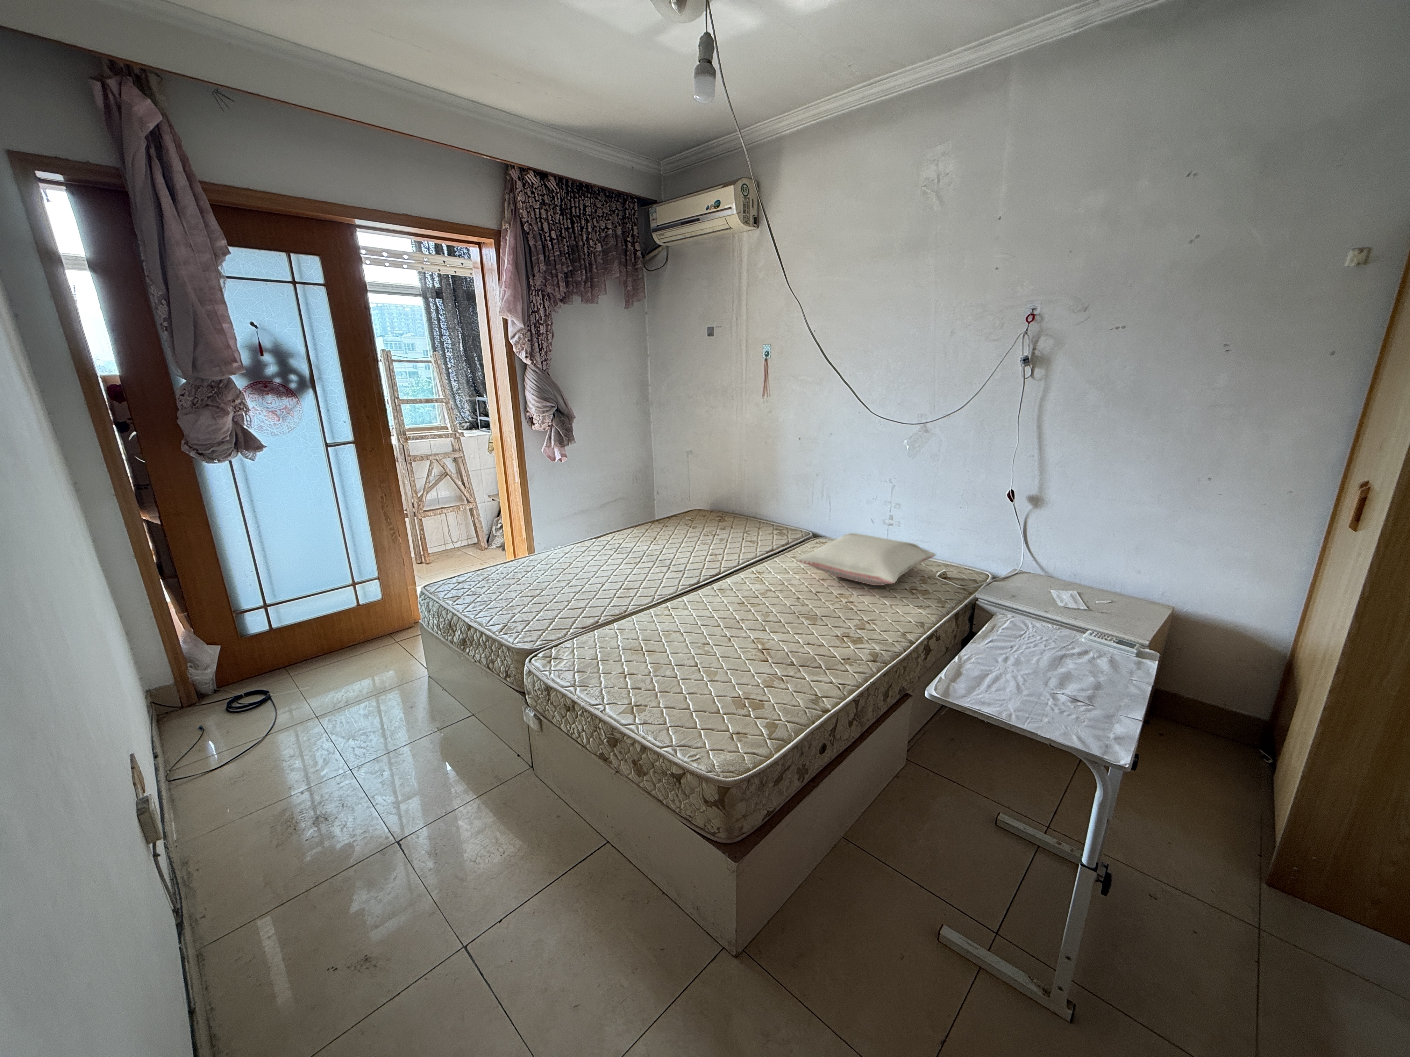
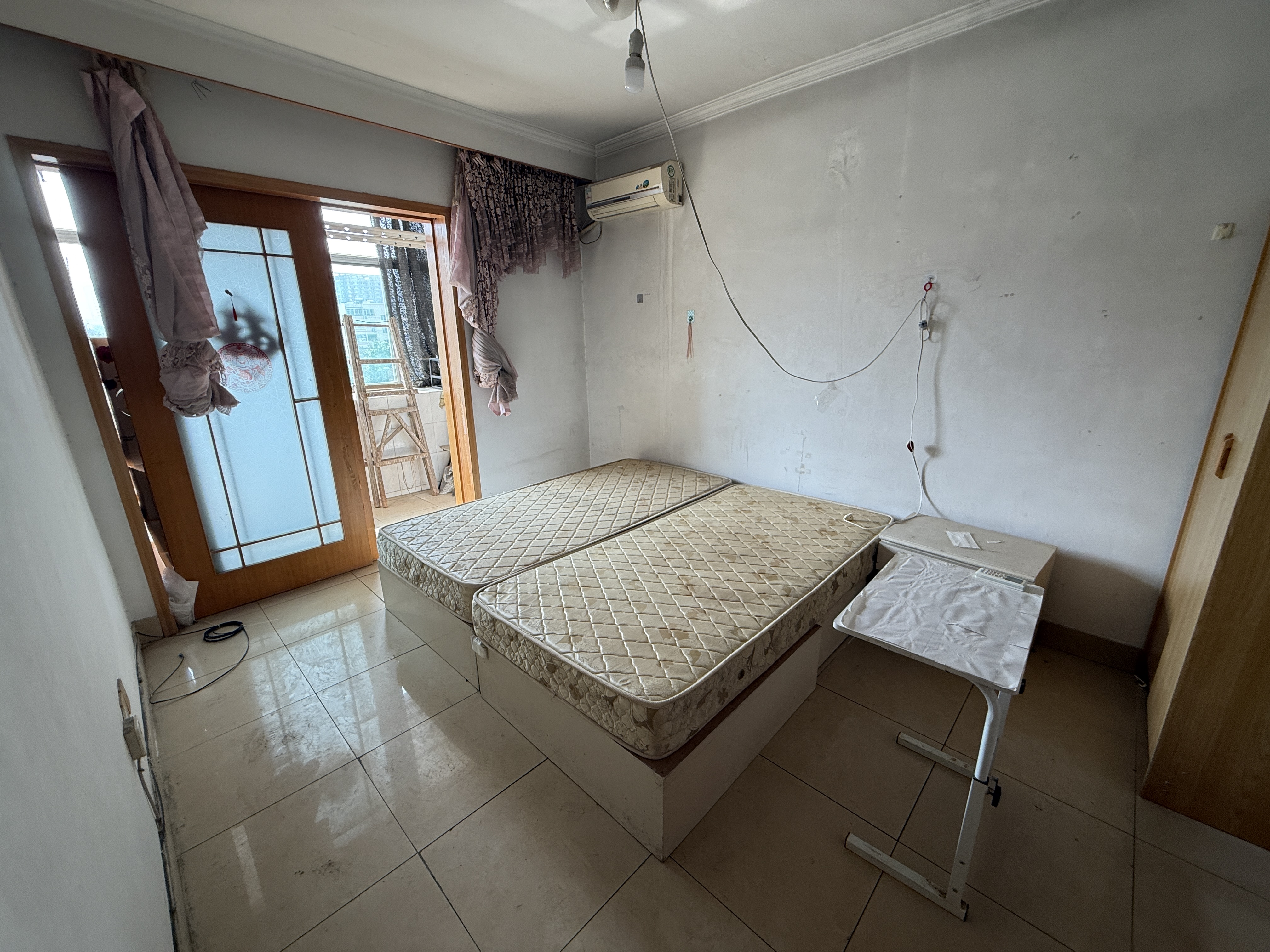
- pillow [795,533,936,586]
